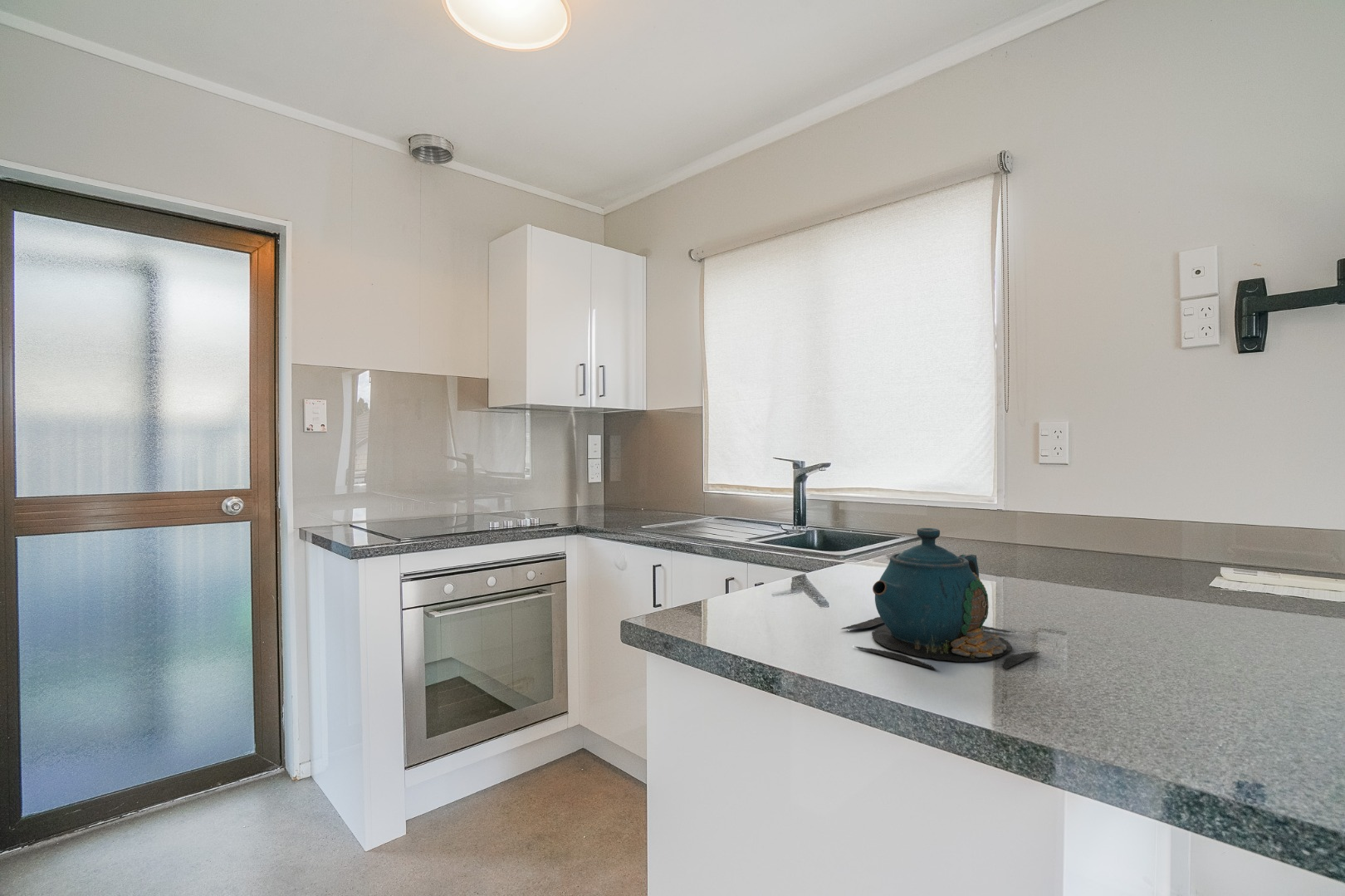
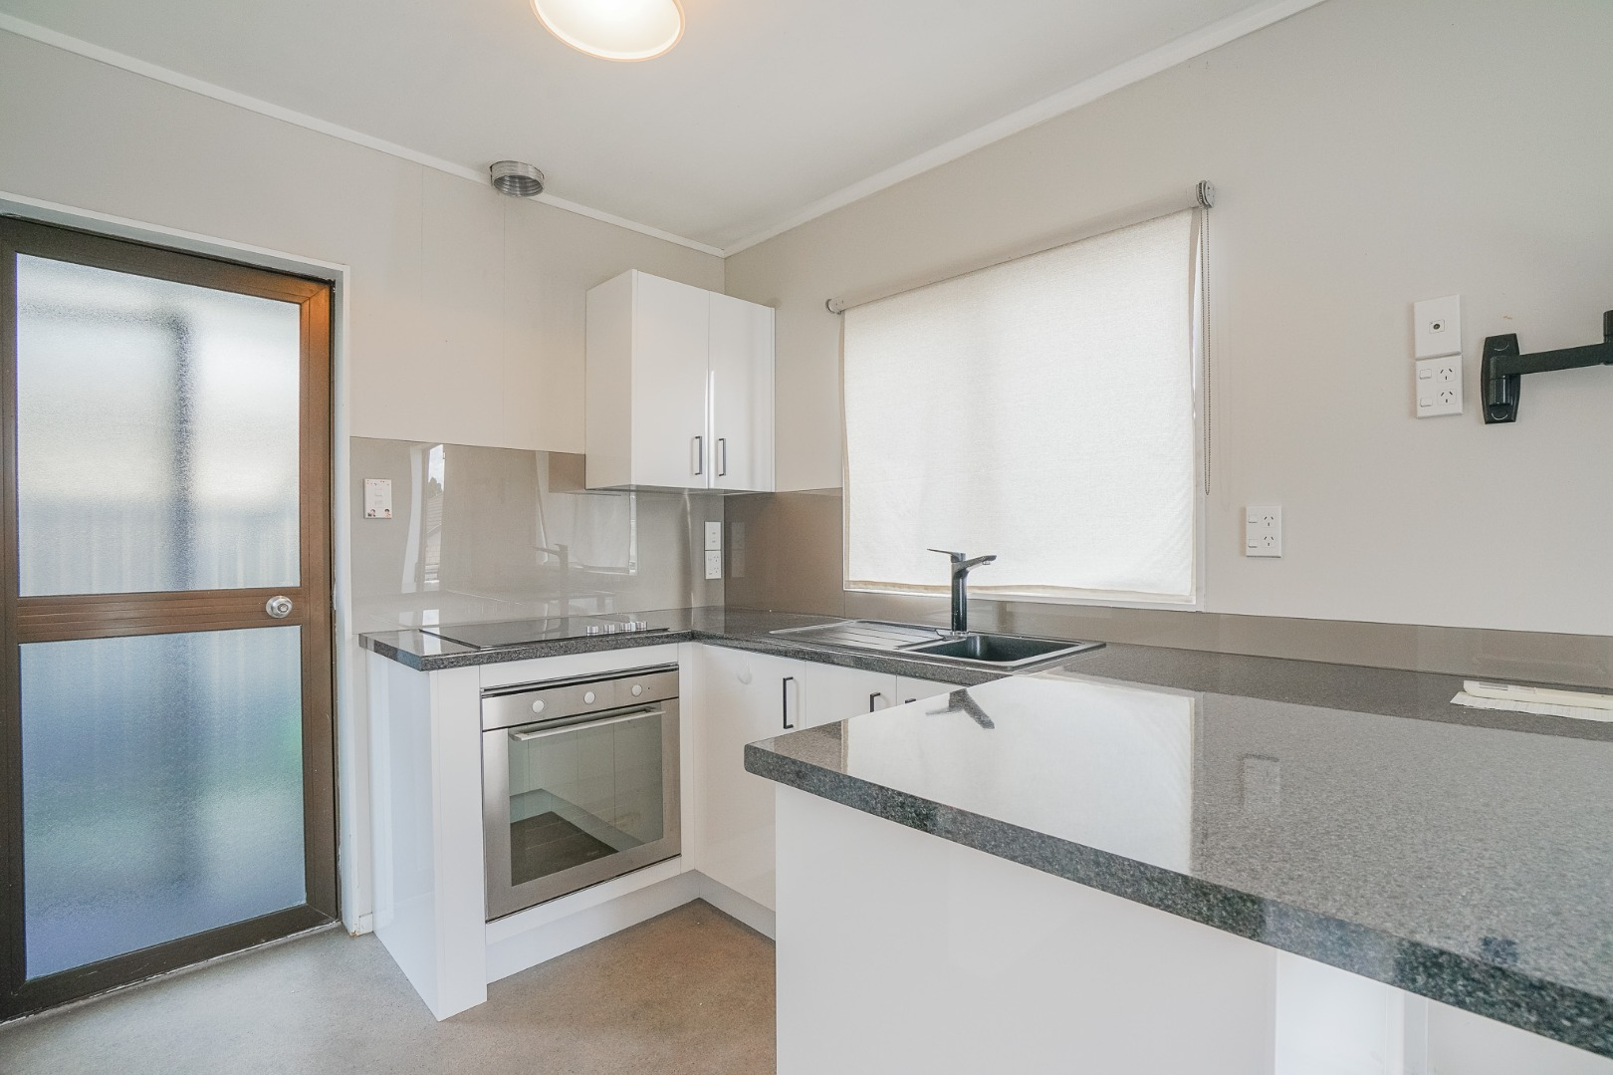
- teapot [839,527,1040,673]
